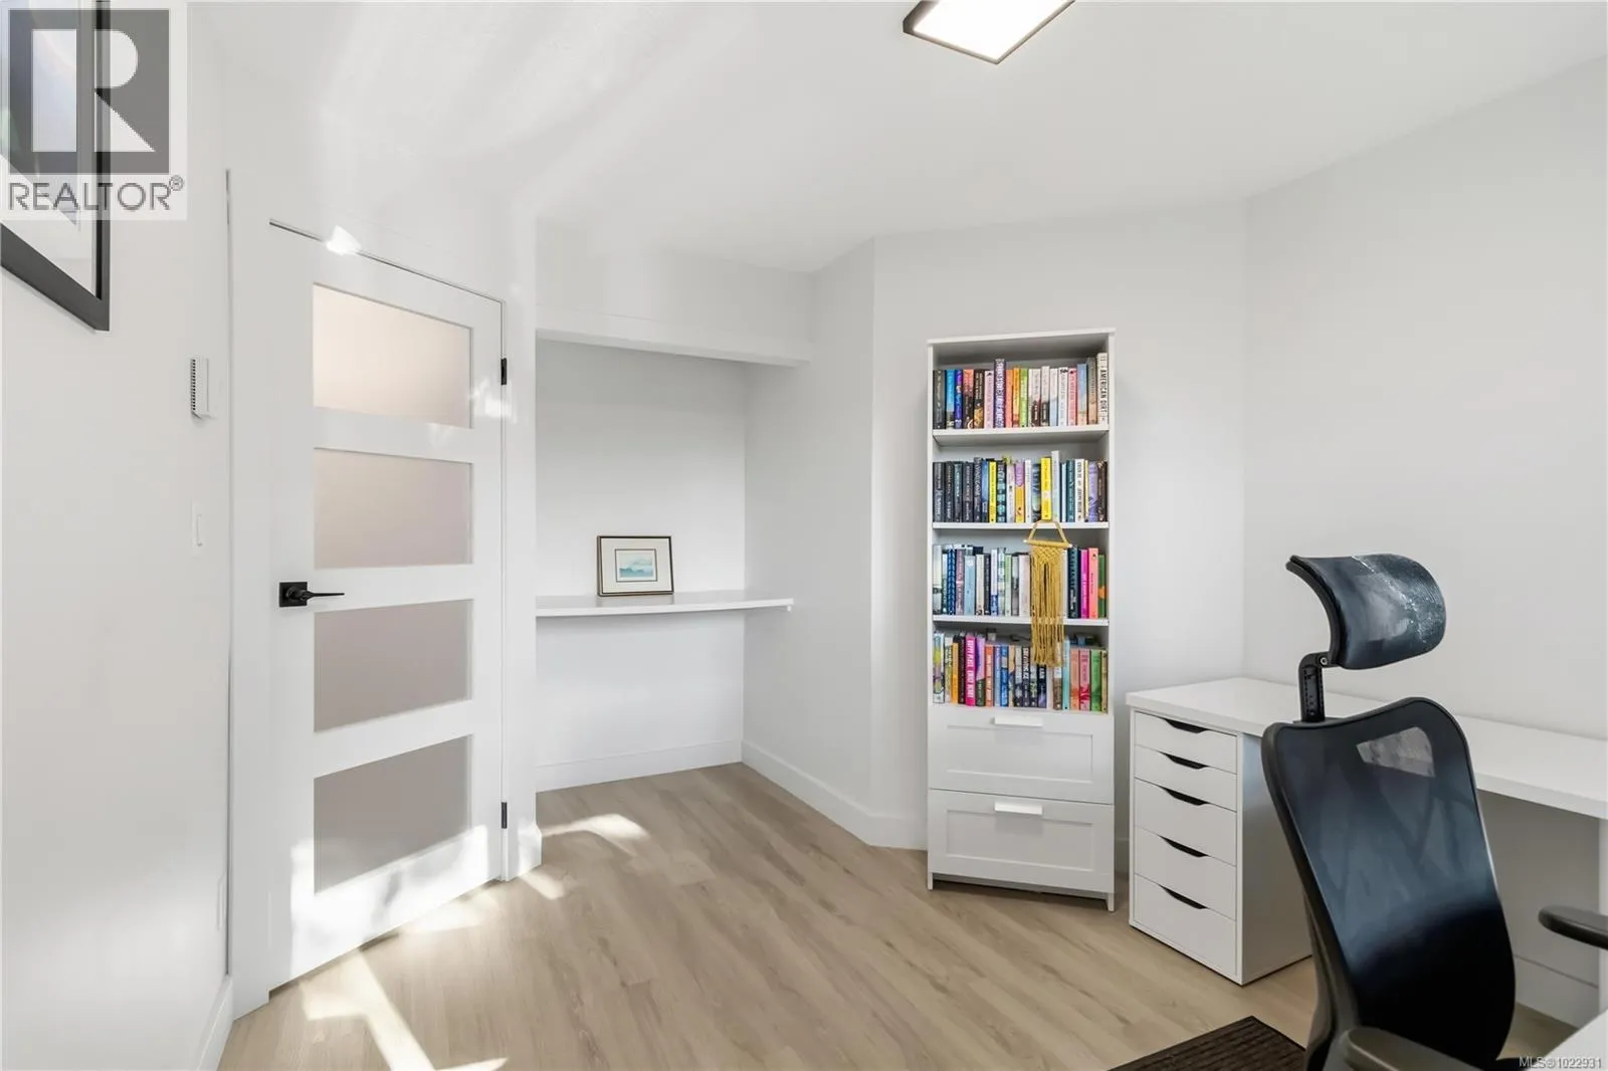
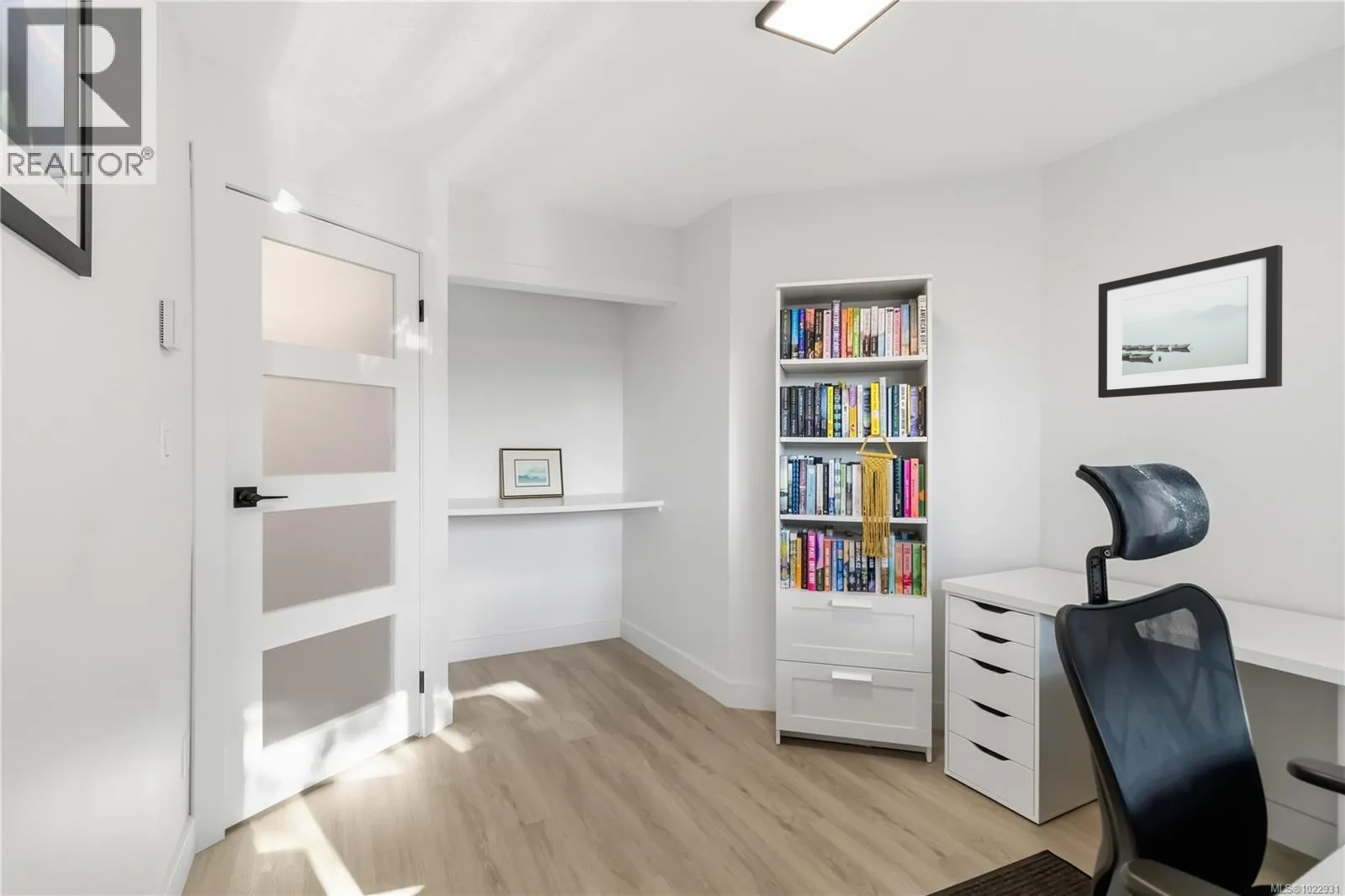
+ wall art [1097,244,1284,398]
